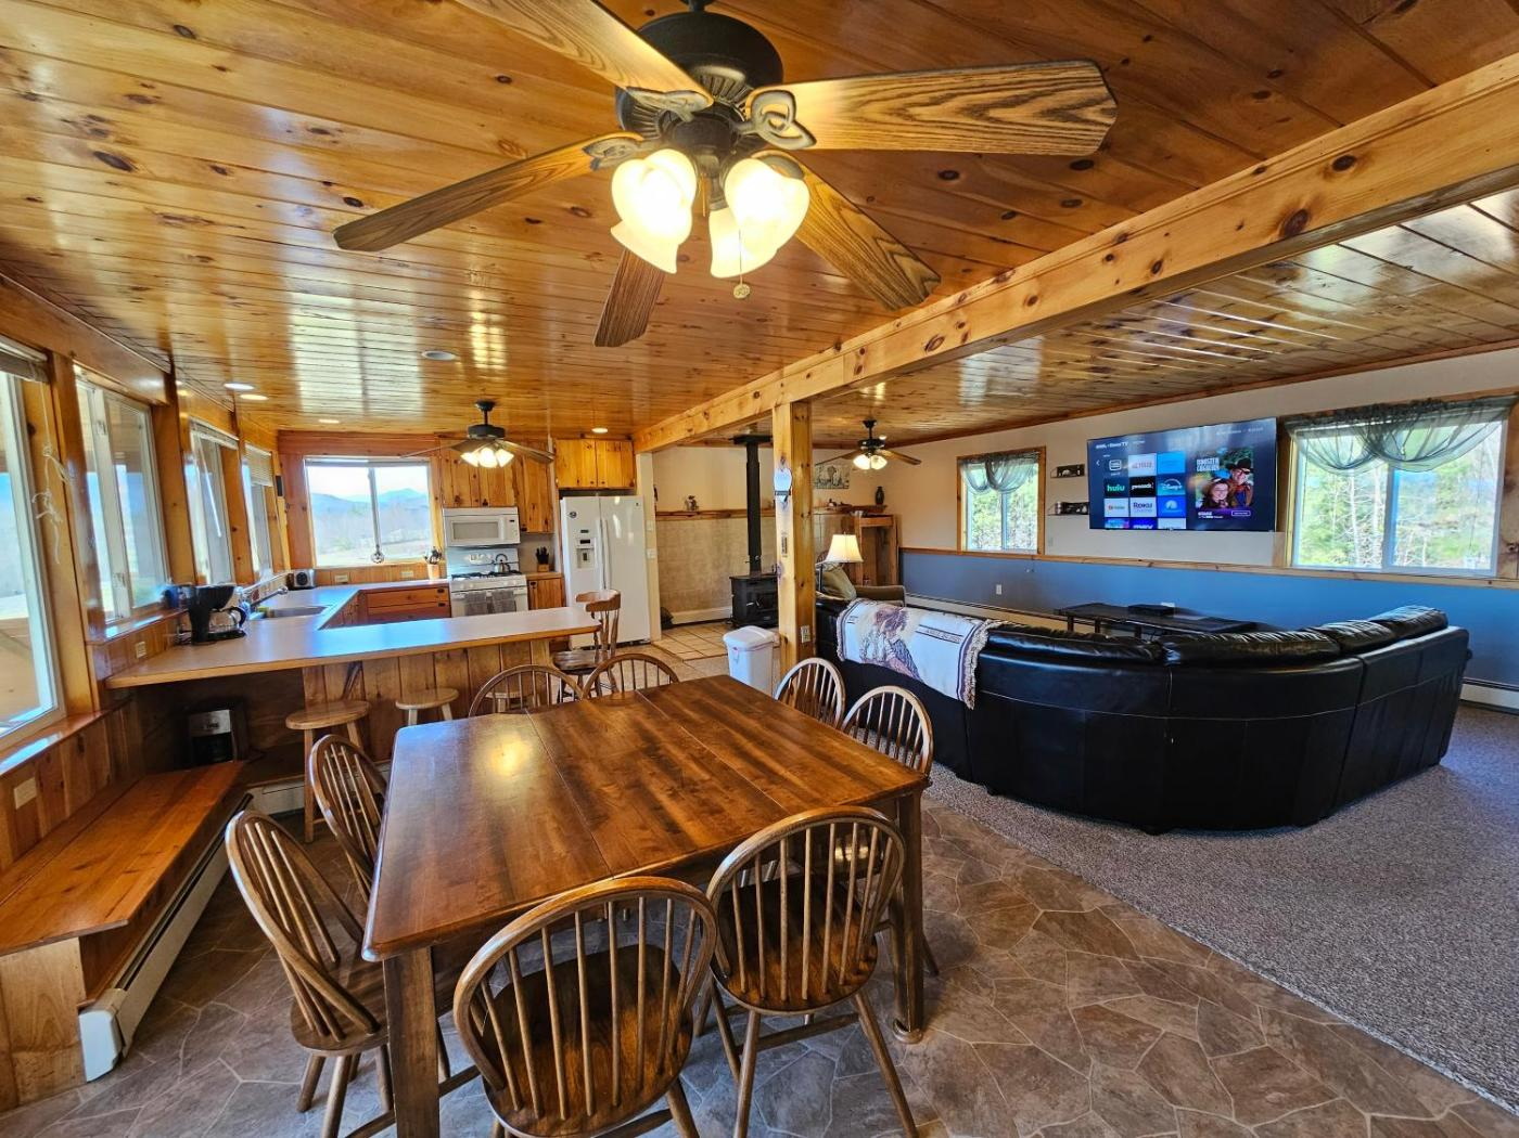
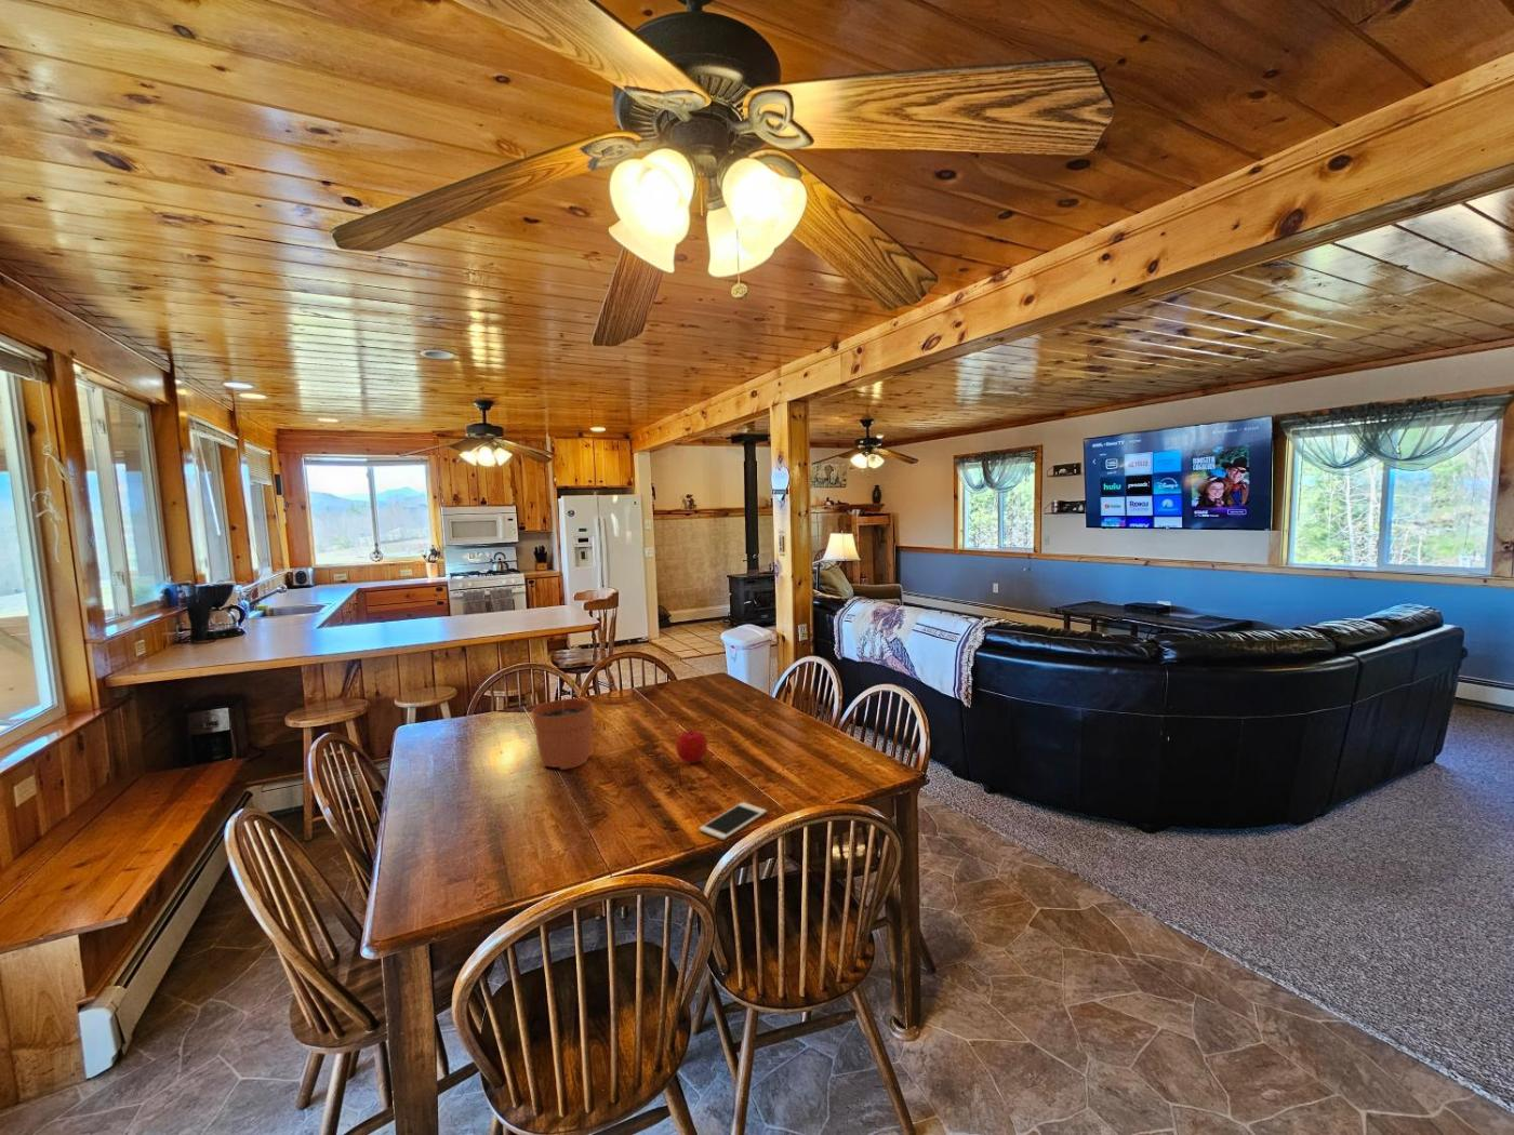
+ fruit [675,728,708,764]
+ cell phone [699,801,768,841]
+ plant pot [530,677,594,770]
